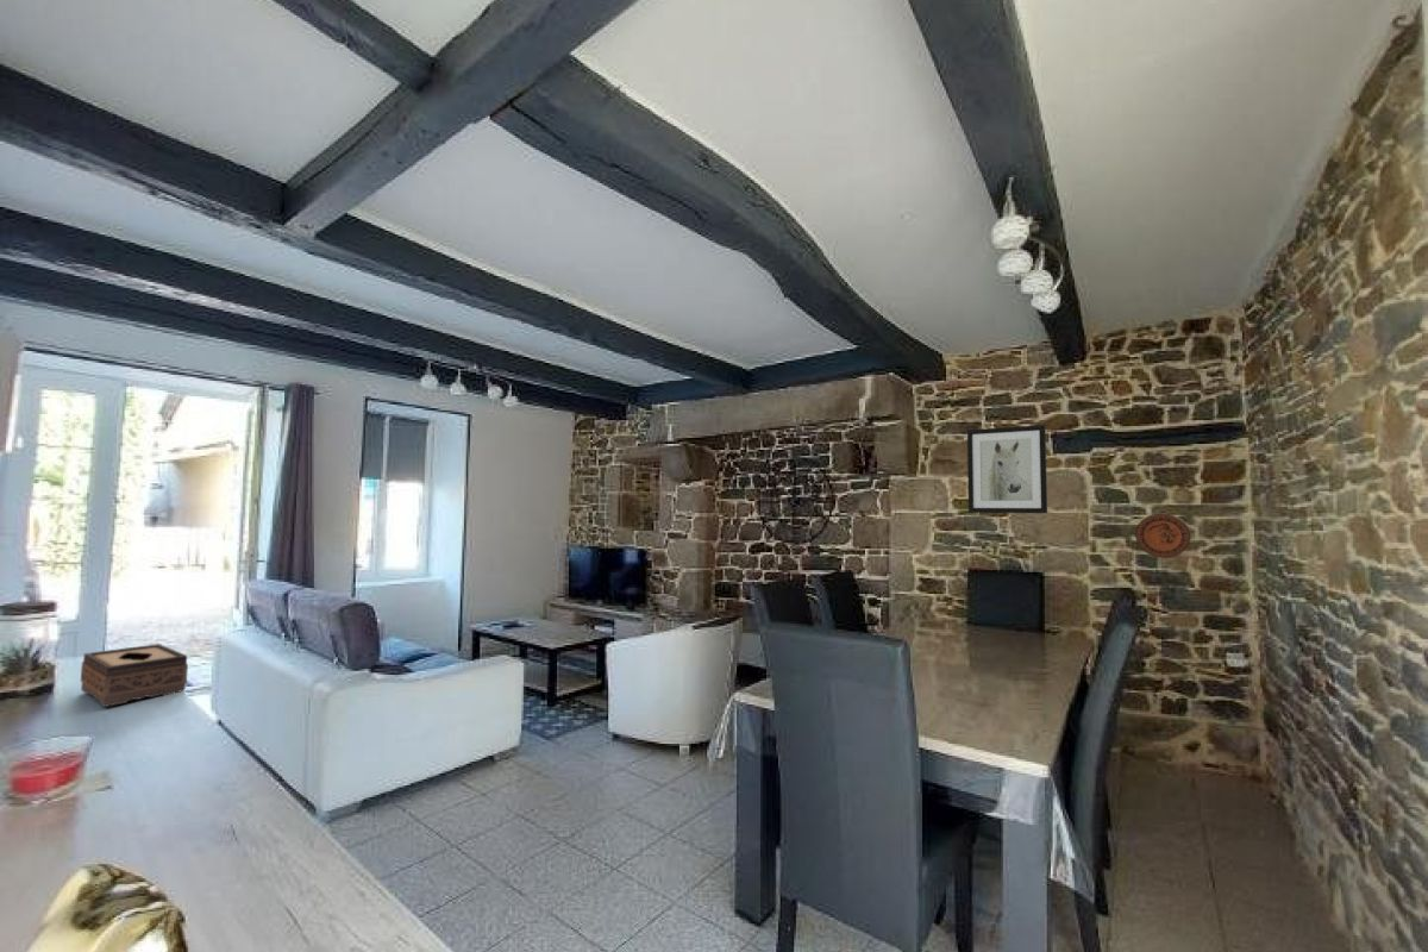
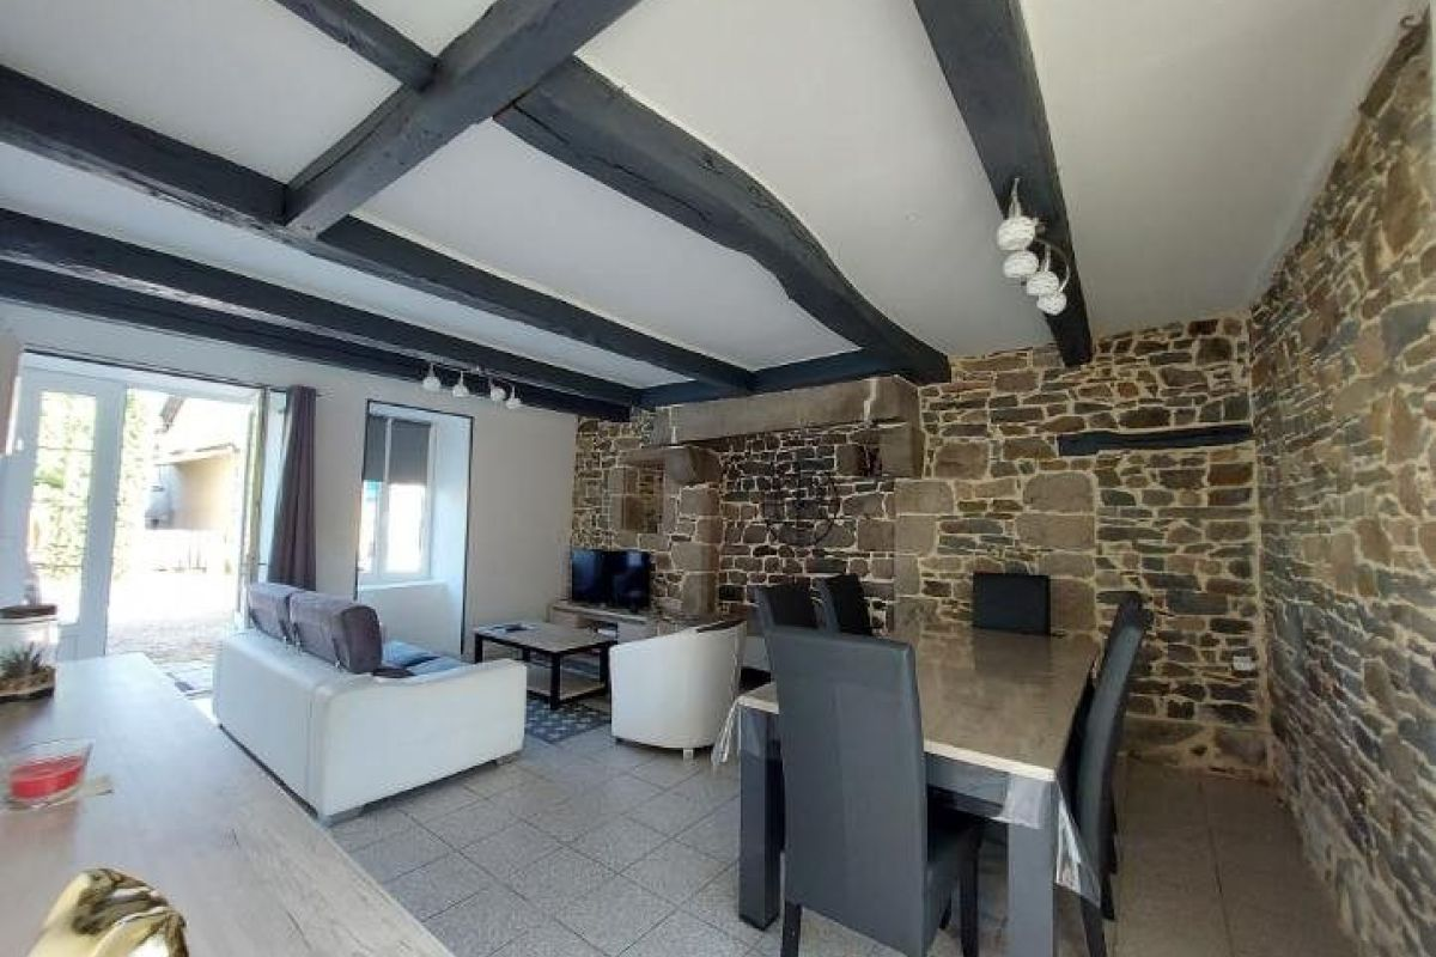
- tissue box [80,643,189,708]
- wall art [966,424,1048,514]
- decorative plate [1134,513,1191,559]
